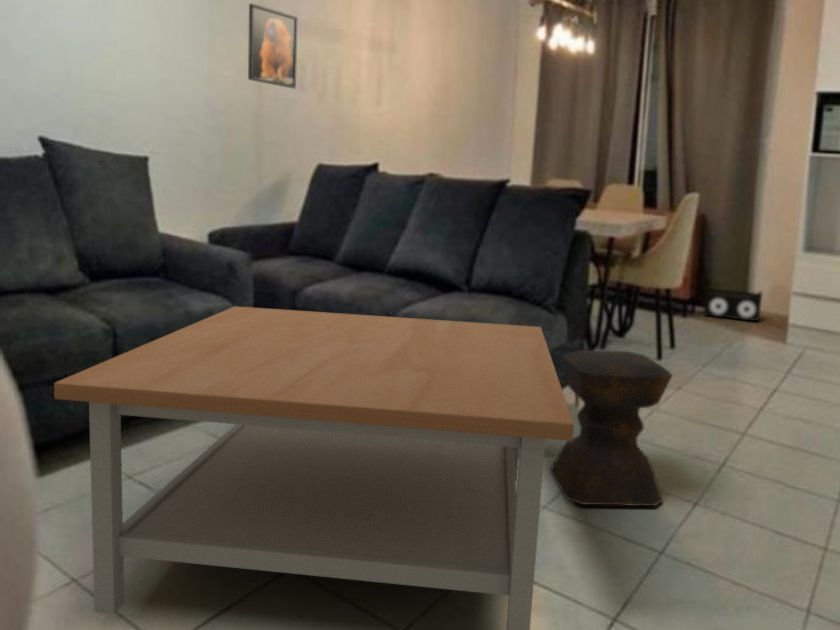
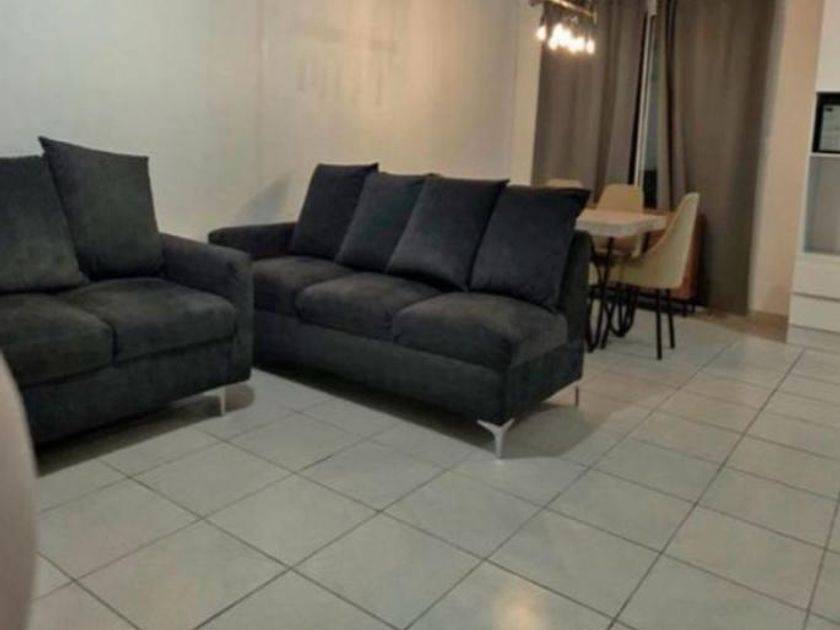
- speaker [703,286,764,322]
- coffee table [53,305,575,630]
- stool [549,349,674,507]
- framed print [247,2,298,90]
